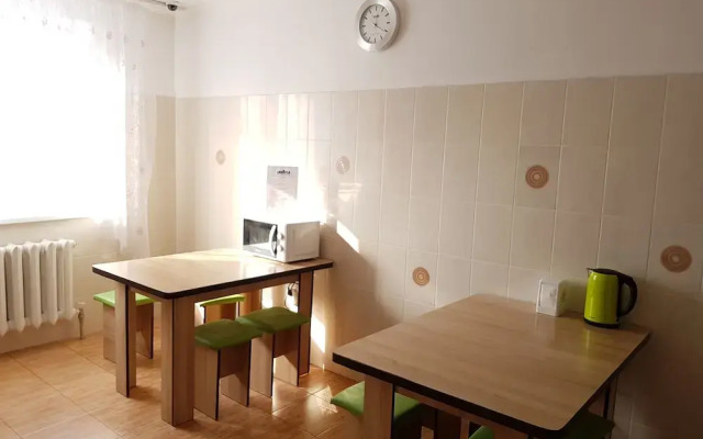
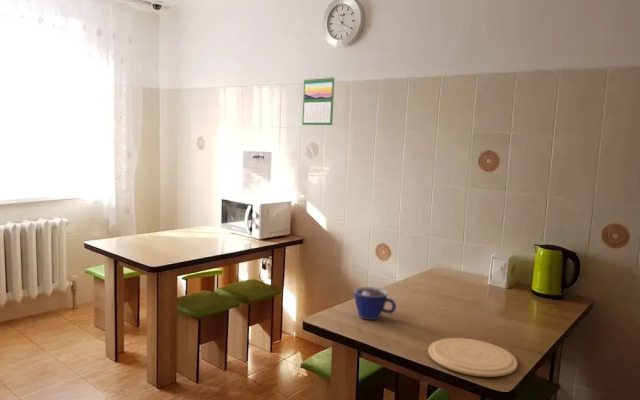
+ calendar [301,76,335,126]
+ plate [427,337,518,378]
+ cup [353,286,397,321]
